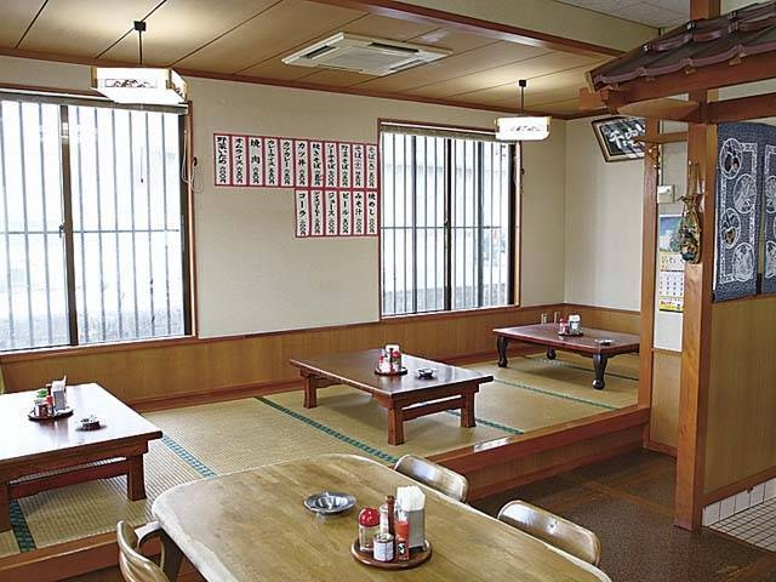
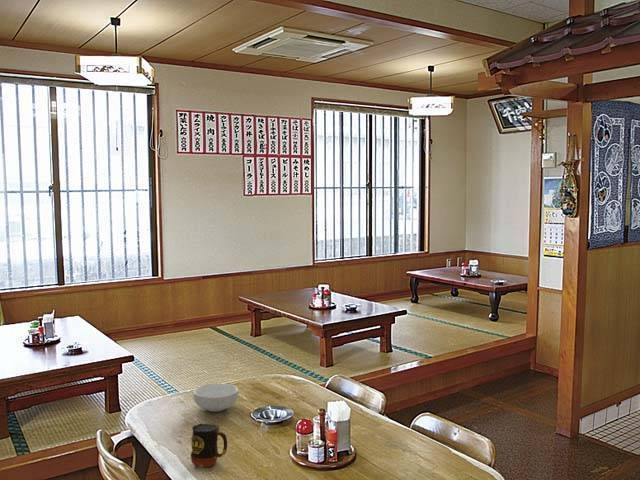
+ mug [190,423,228,468]
+ cereal bowl [192,383,240,413]
